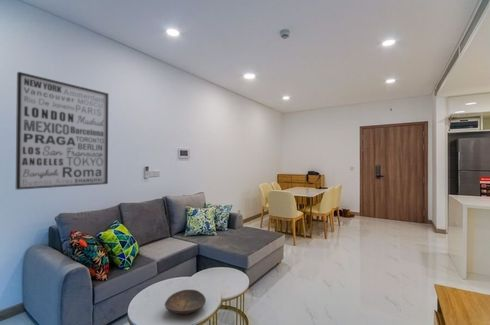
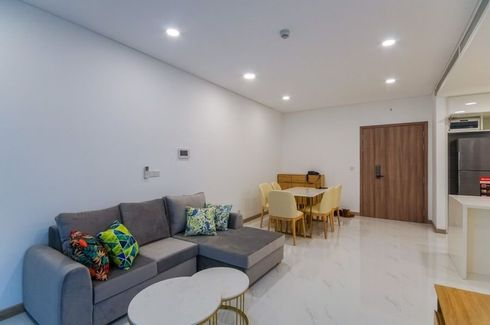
- wall art [15,71,109,191]
- decorative bowl [164,289,207,316]
